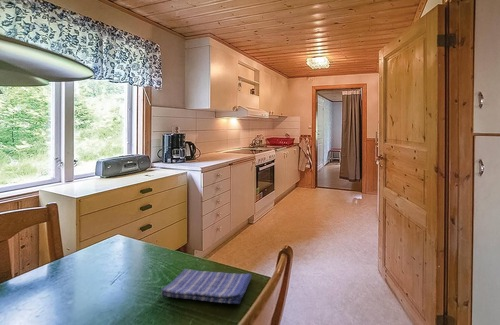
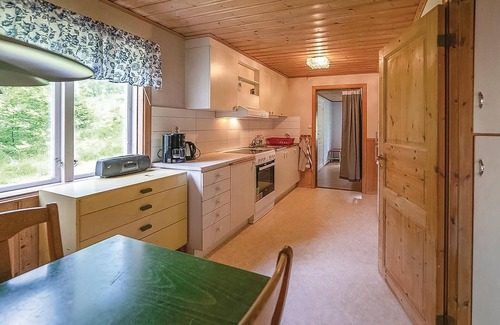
- dish towel [160,268,253,305]
